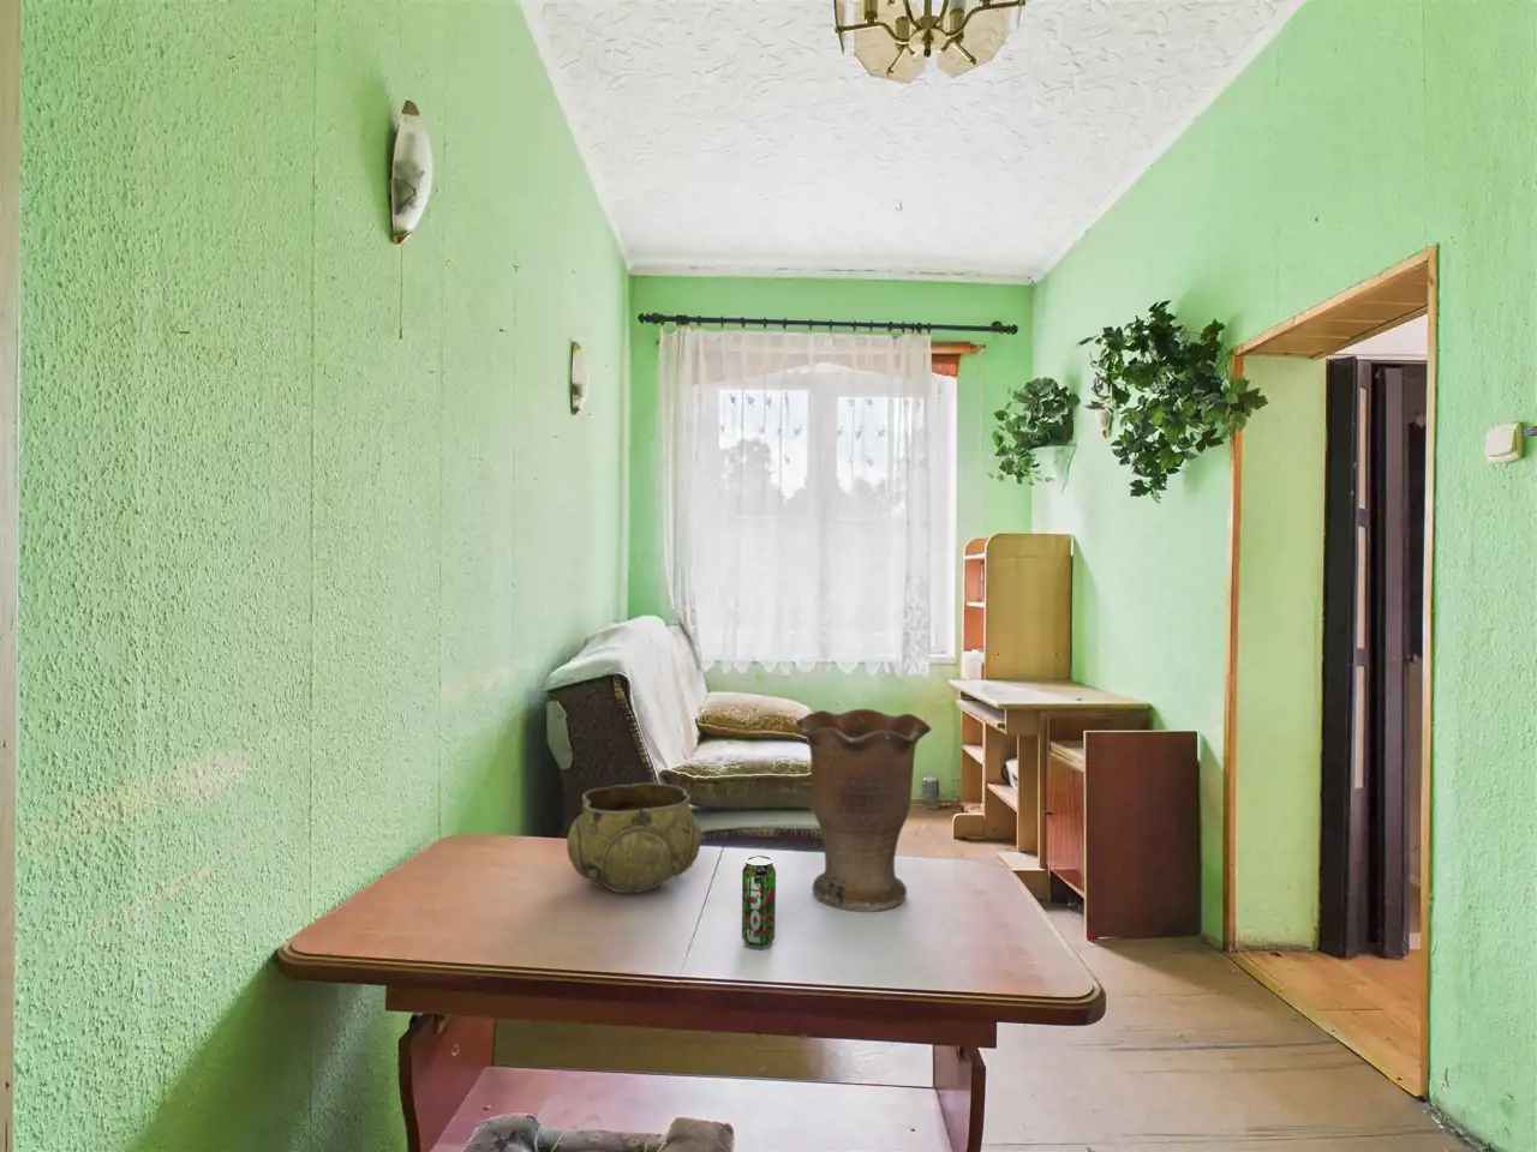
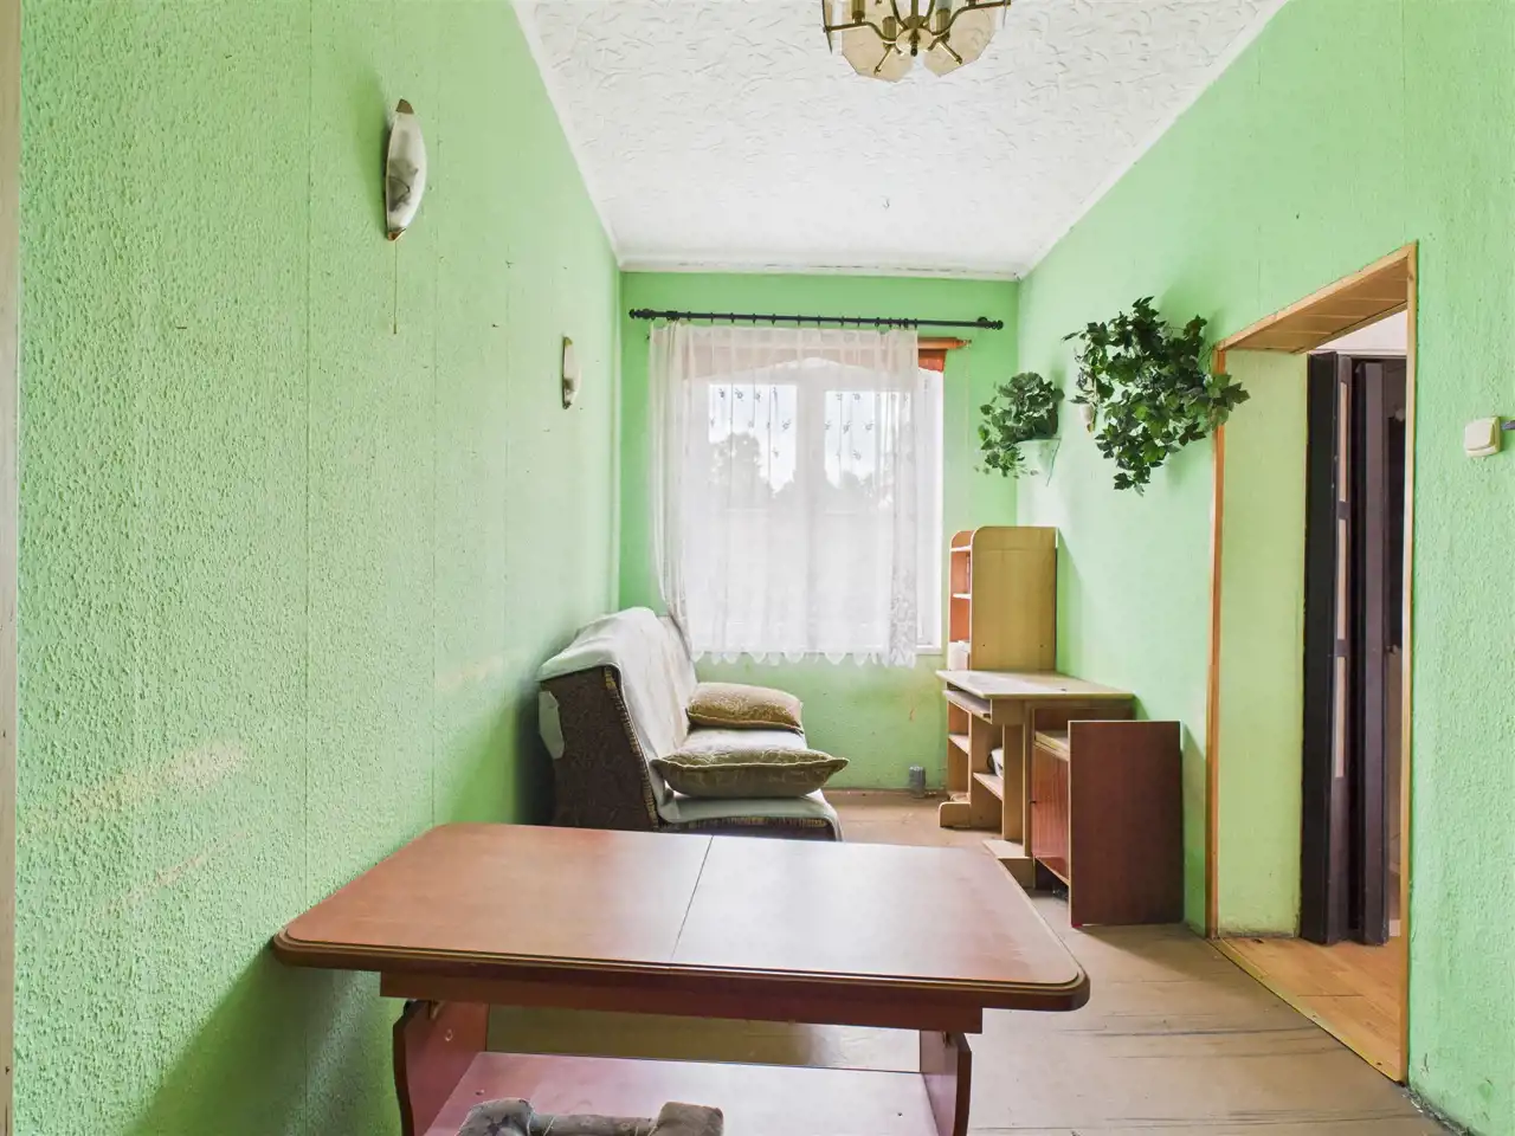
- decorative bowl [565,783,702,894]
- vase [794,708,933,914]
- beverage can [741,854,777,950]
